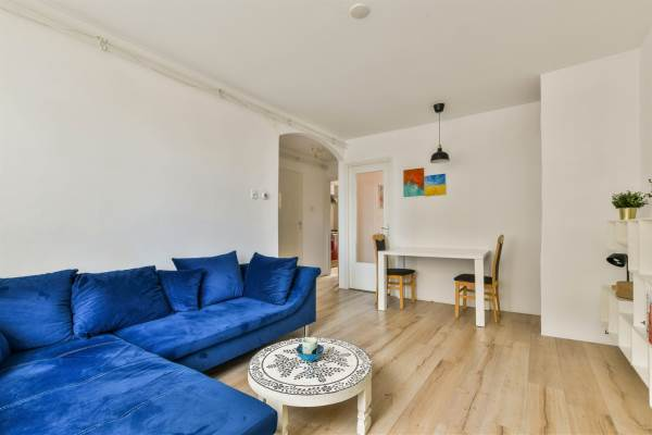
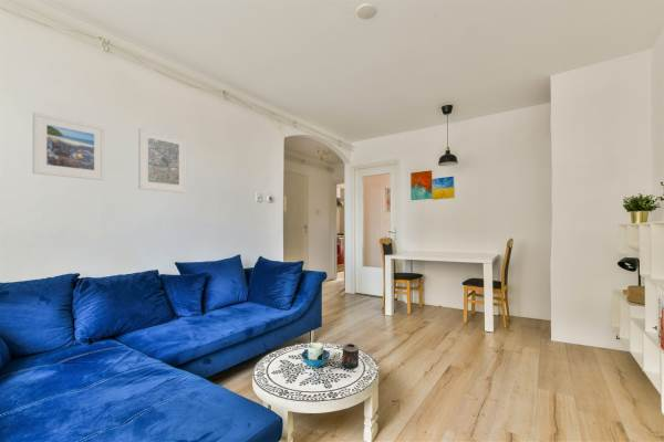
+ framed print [32,112,106,181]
+ candle [338,343,360,370]
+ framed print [137,127,187,193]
